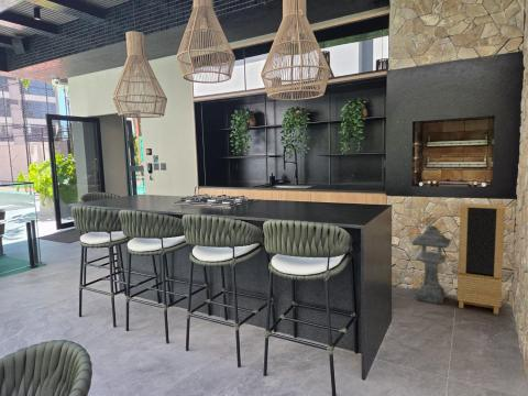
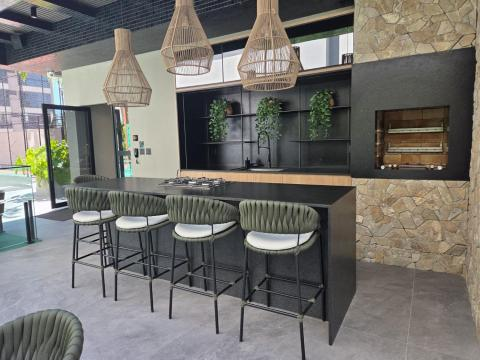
- storage cabinet [457,202,506,316]
- lantern [410,224,452,306]
